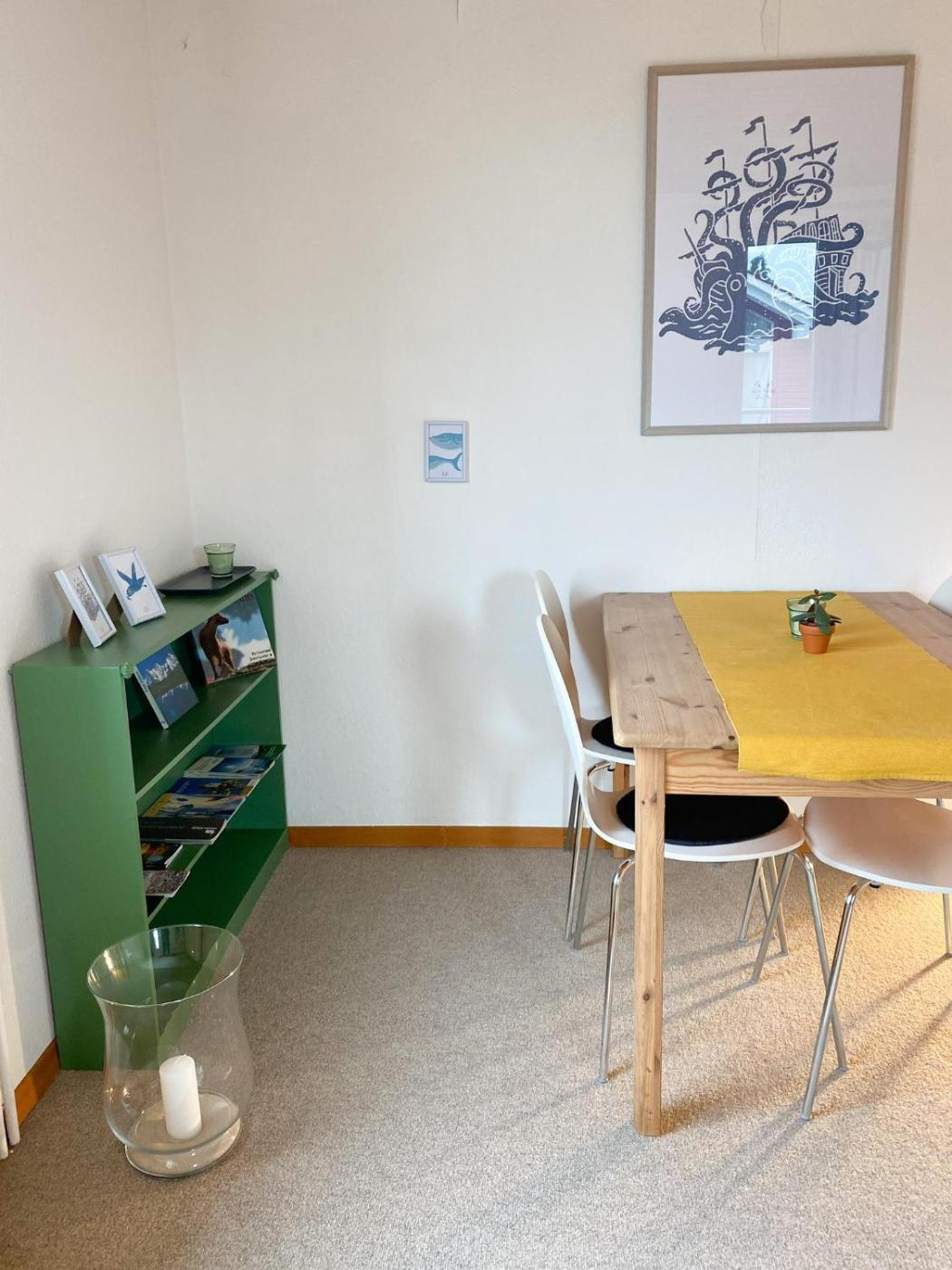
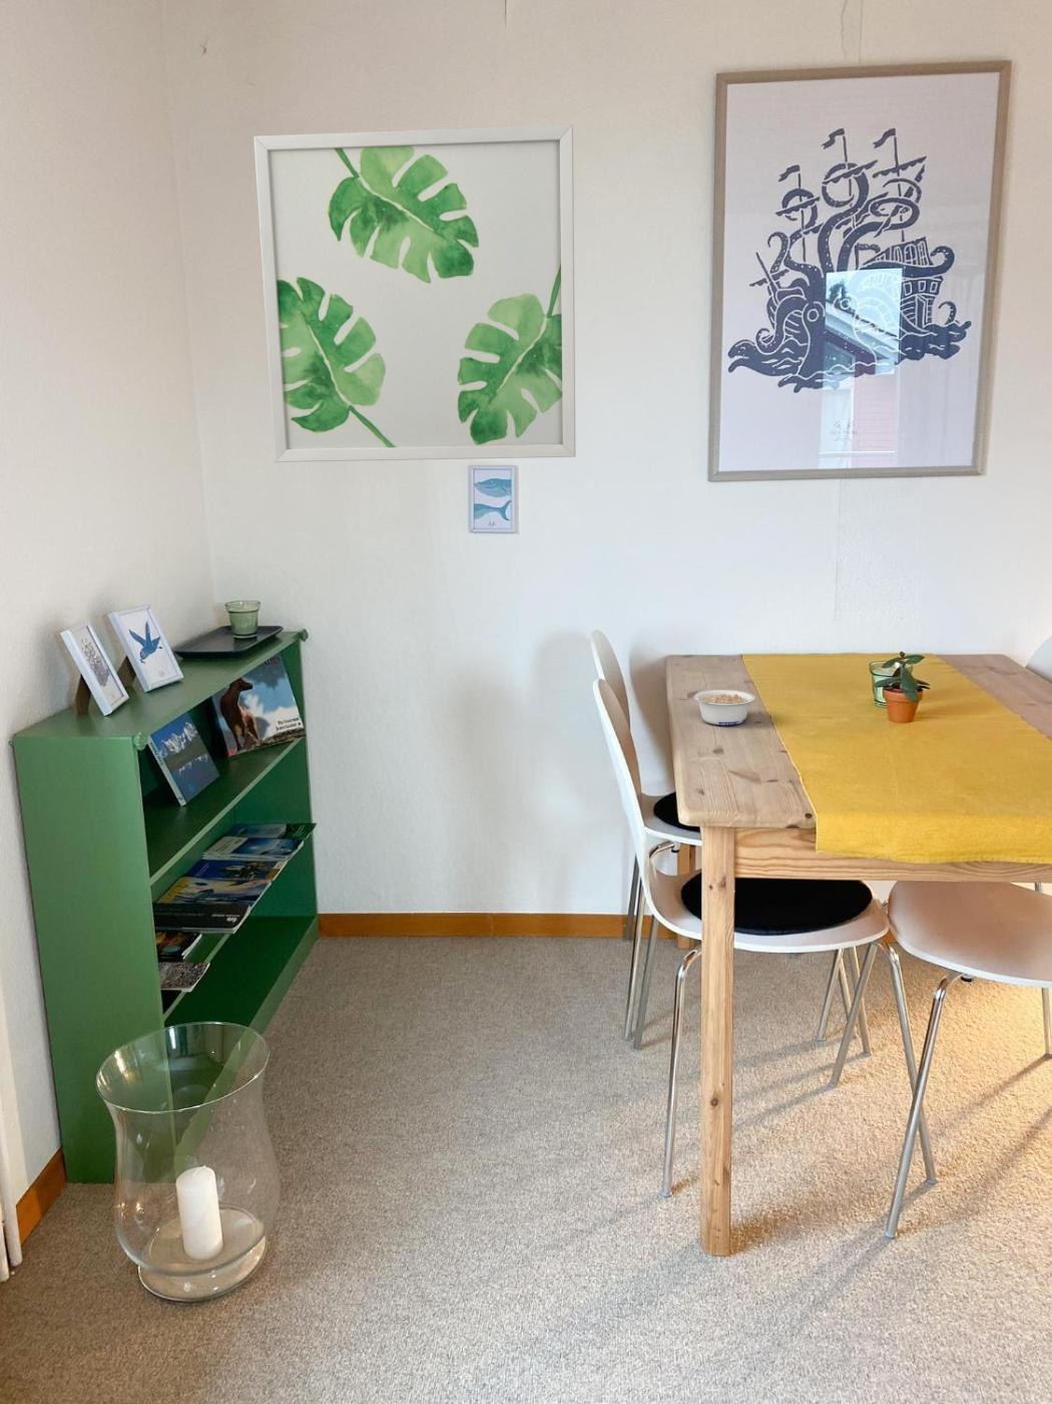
+ legume [693,689,757,726]
+ wall art [252,124,576,463]
